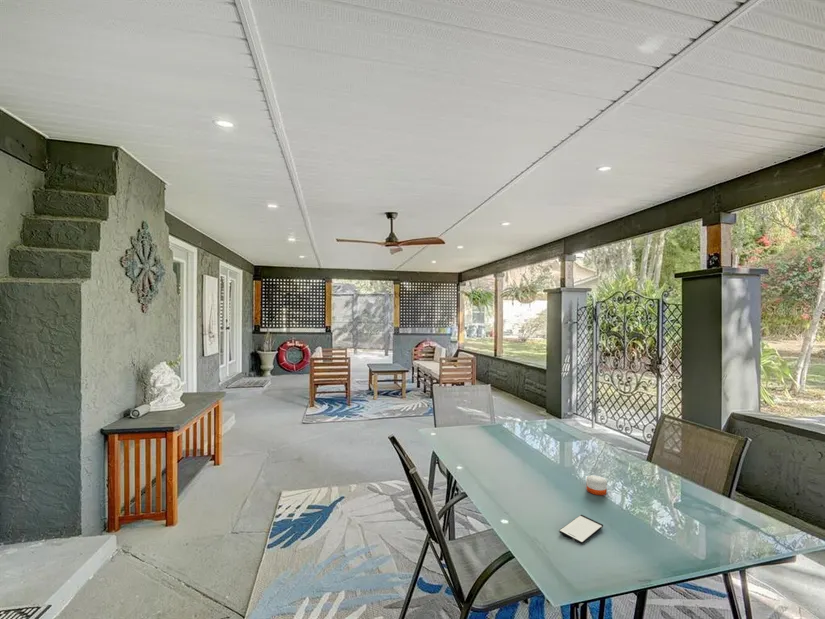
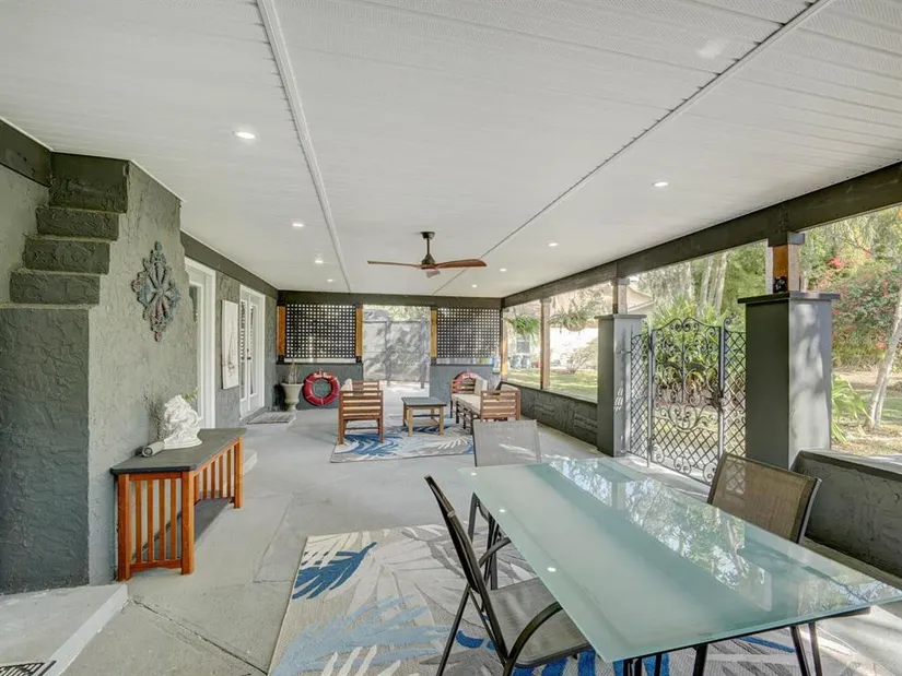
- smartphone [558,514,604,545]
- candle [586,475,608,496]
